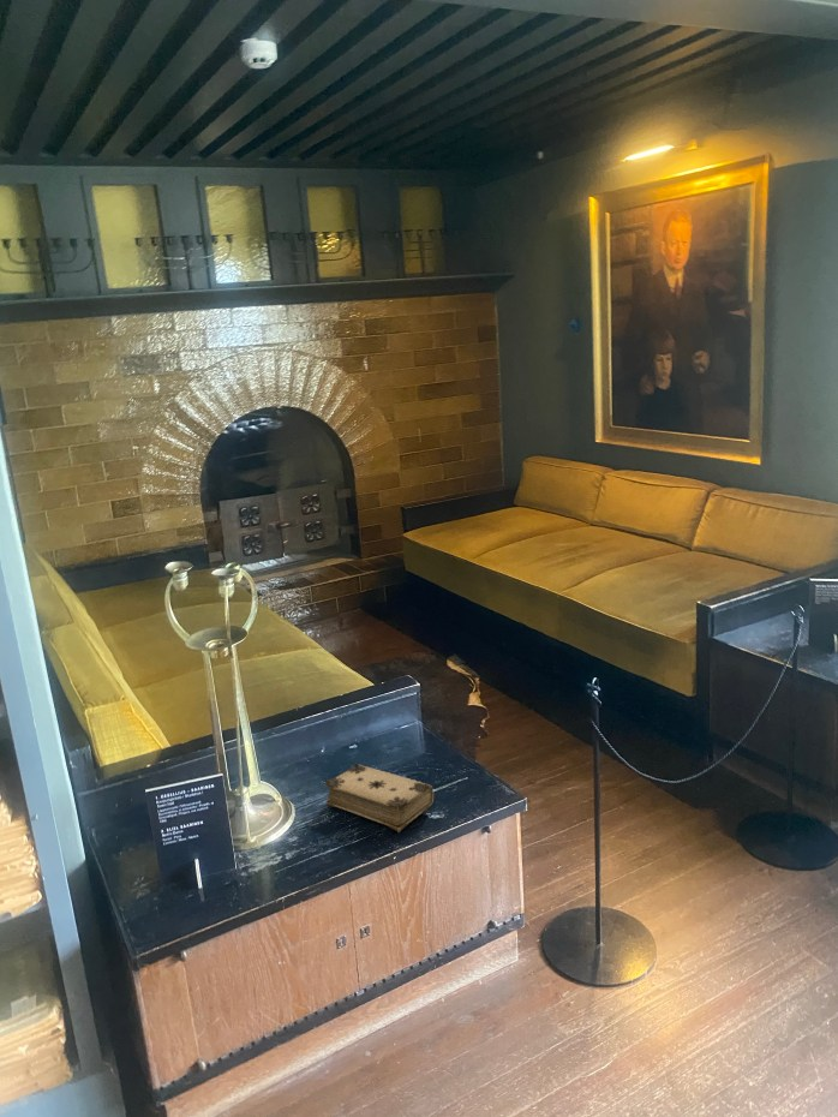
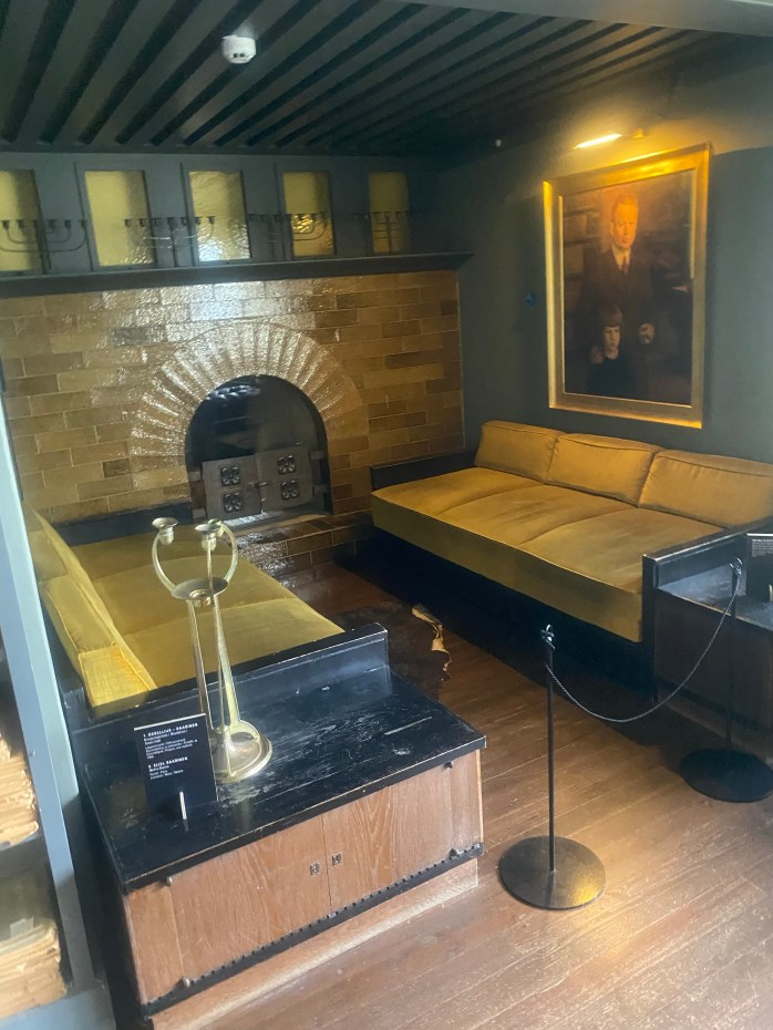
- book [324,761,435,834]
